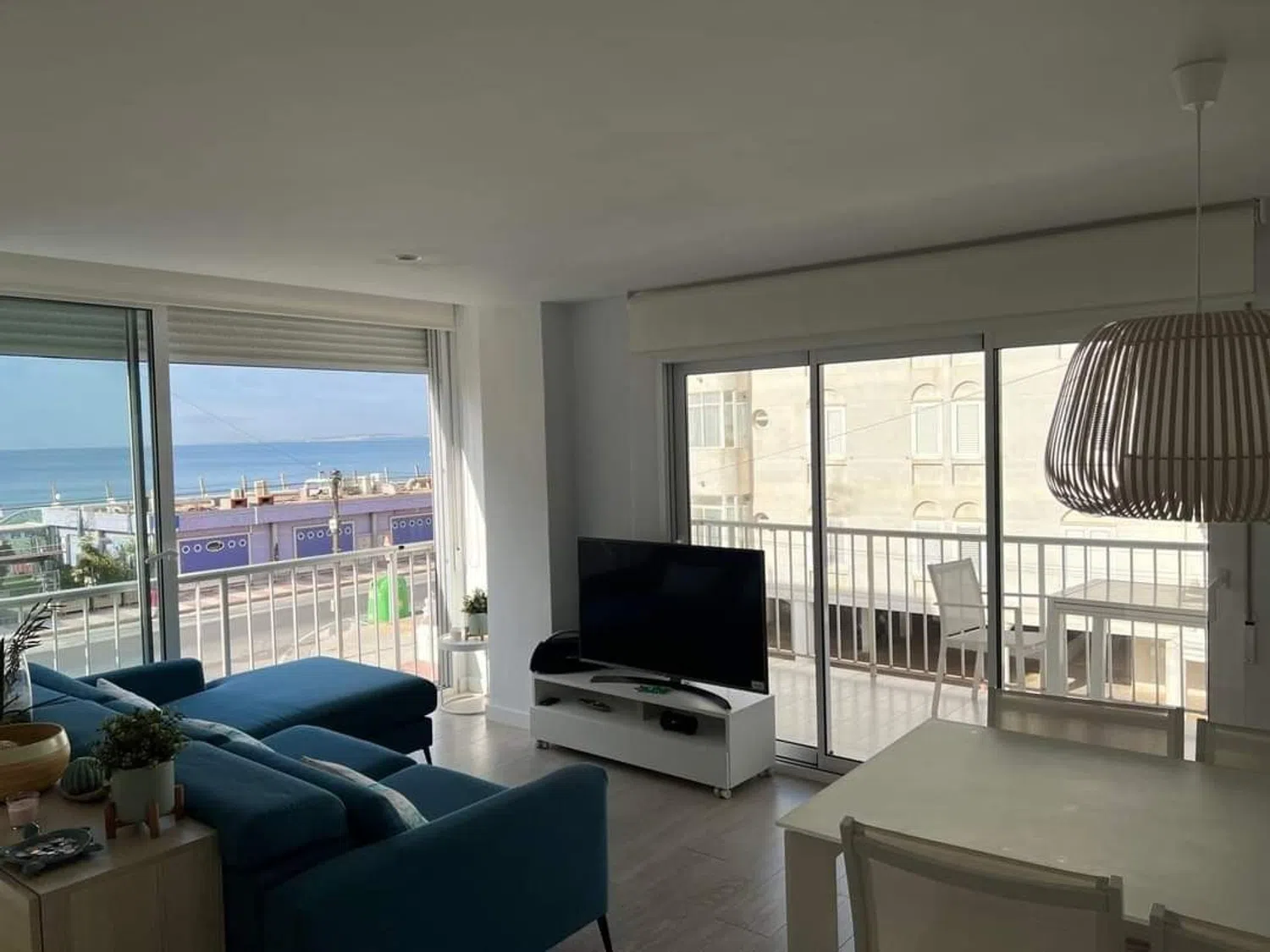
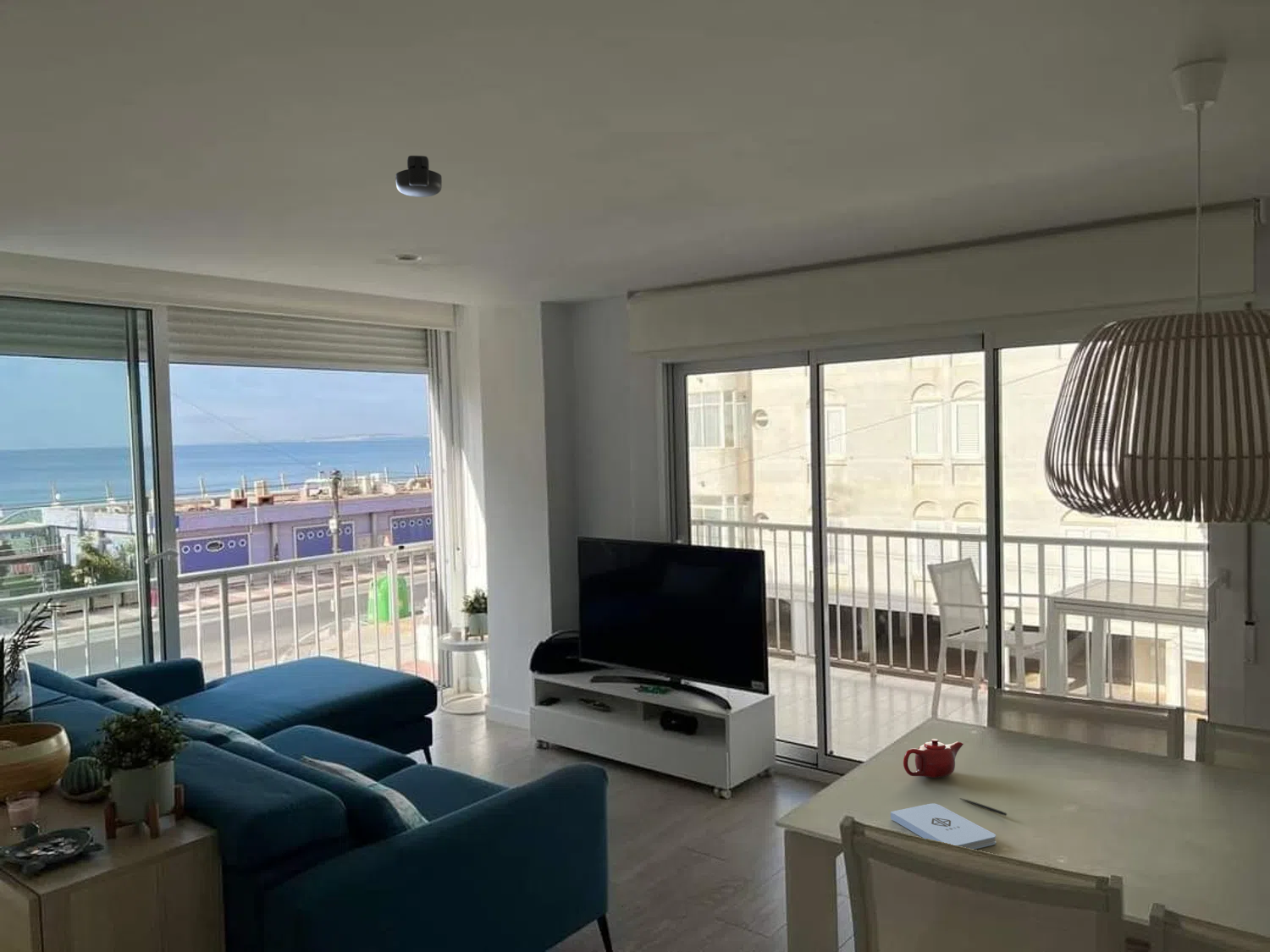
+ pen [960,798,1008,817]
+ notepad [890,802,997,850]
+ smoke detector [395,155,443,198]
+ teapot [903,738,964,779]
